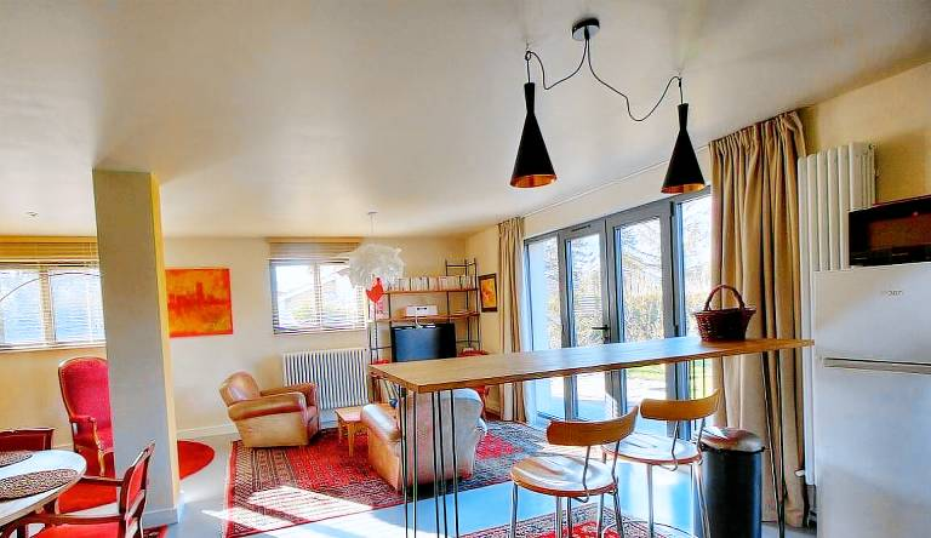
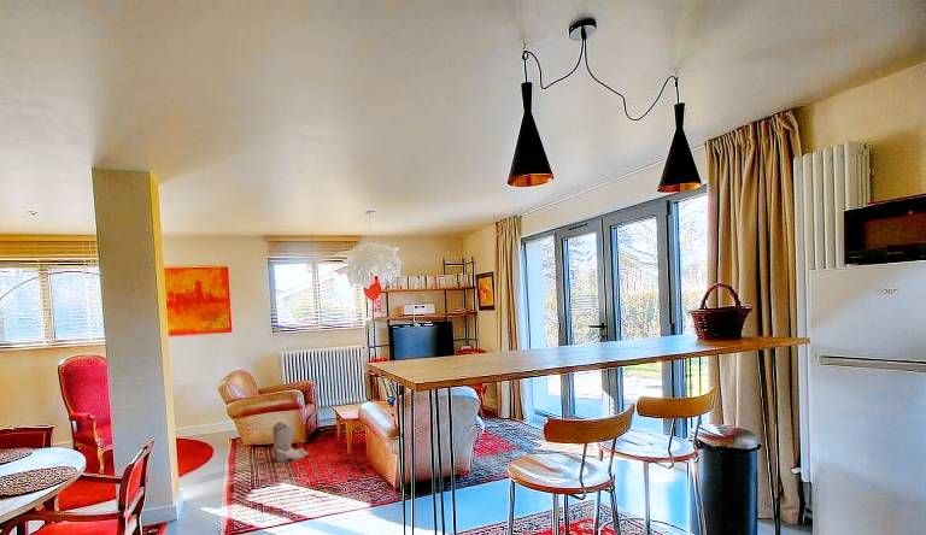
+ boots [271,421,309,463]
